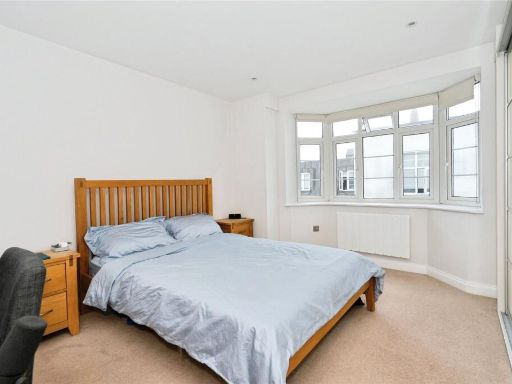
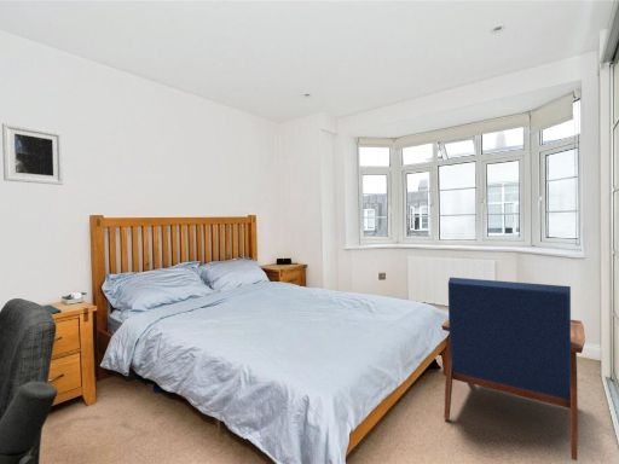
+ armchair [440,277,586,462]
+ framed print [1,122,64,186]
